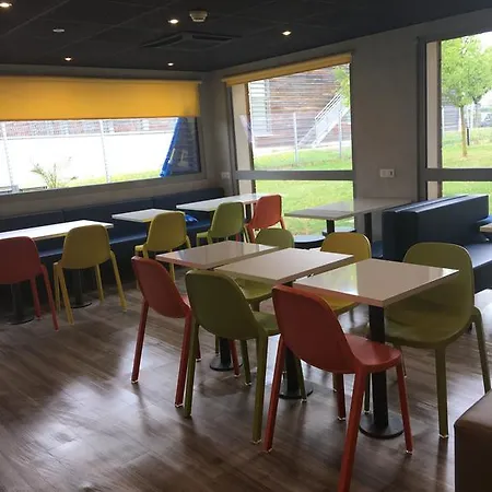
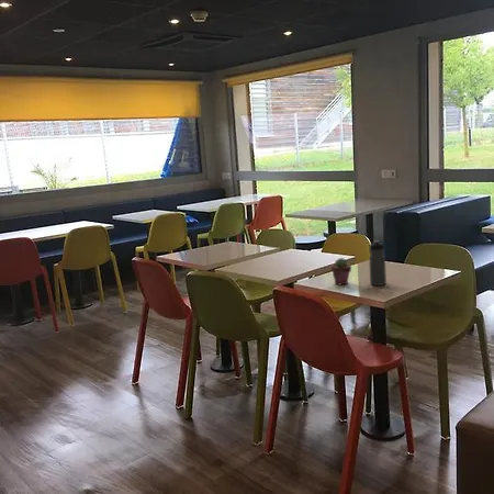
+ water bottle [368,239,388,287]
+ potted succulent [330,257,352,285]
